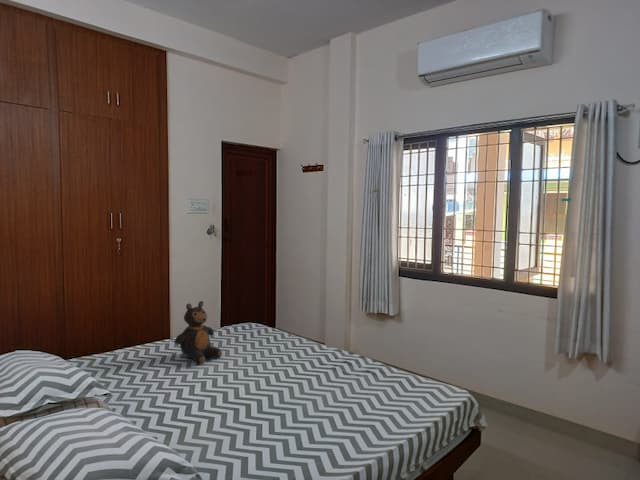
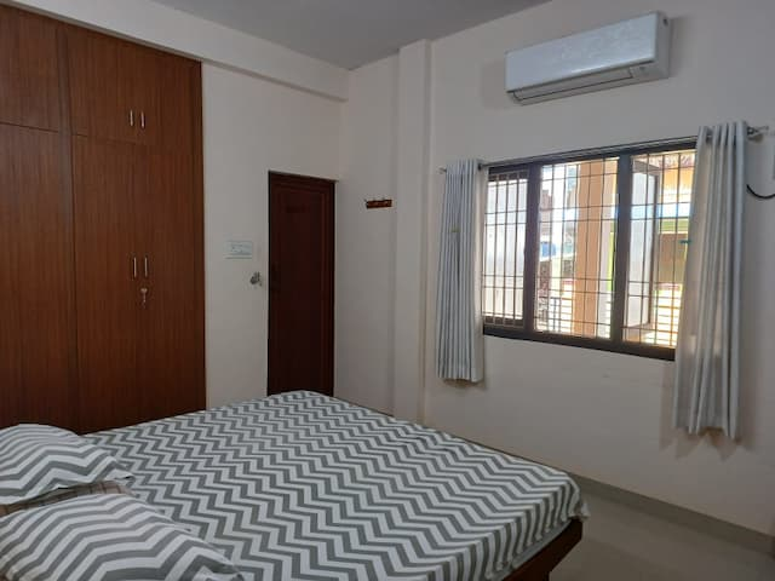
- teddy bear [174,300,223,365]
